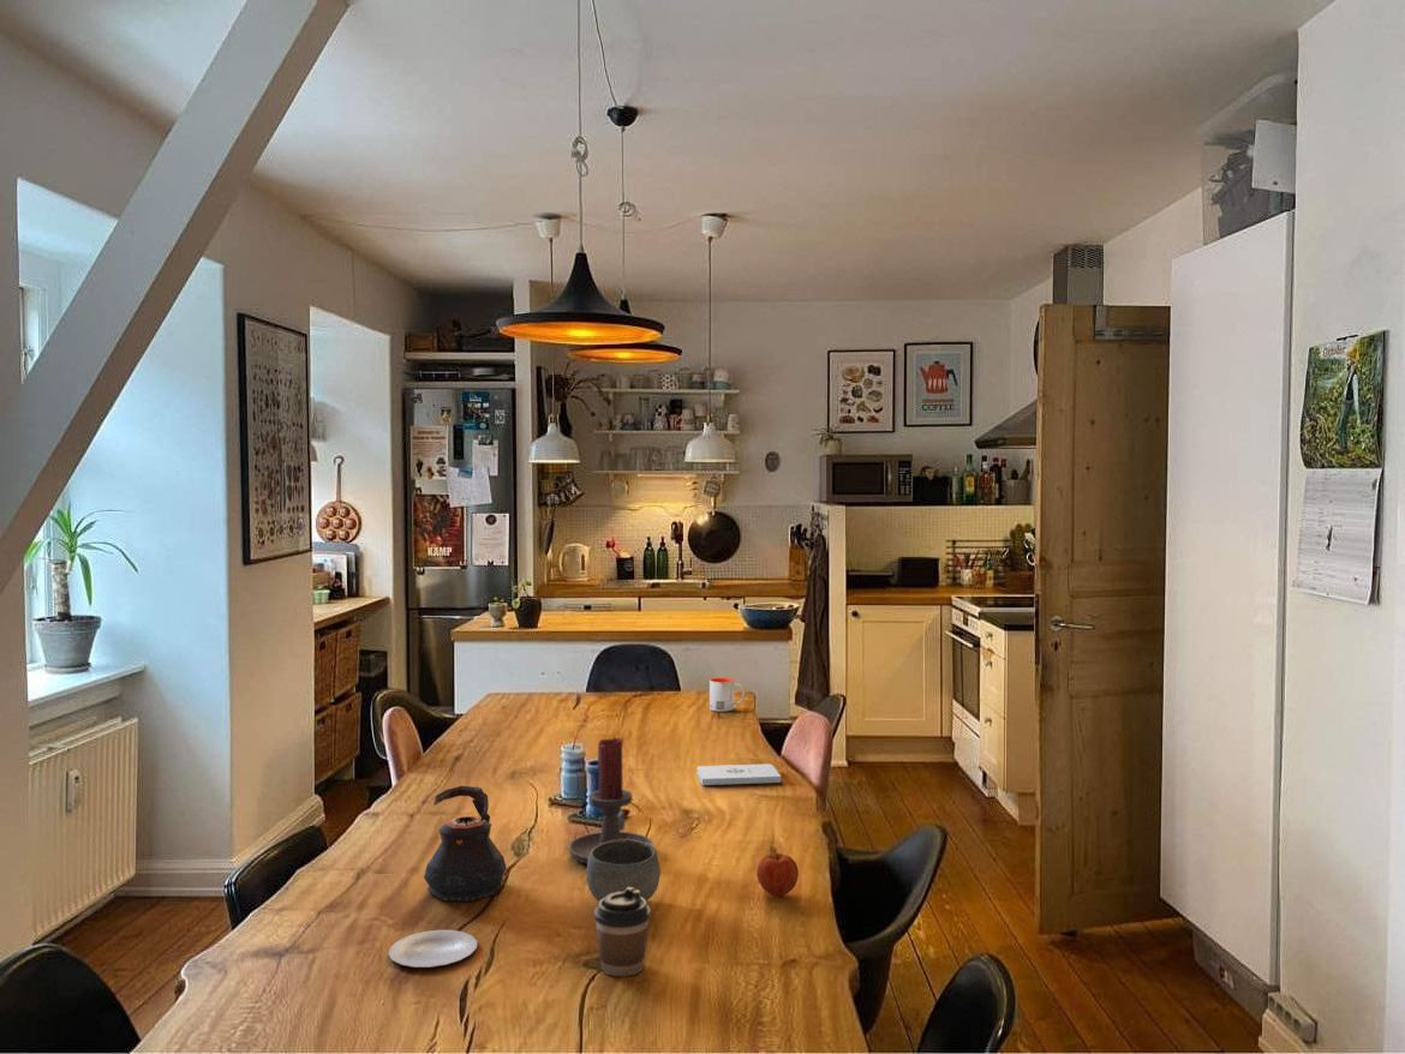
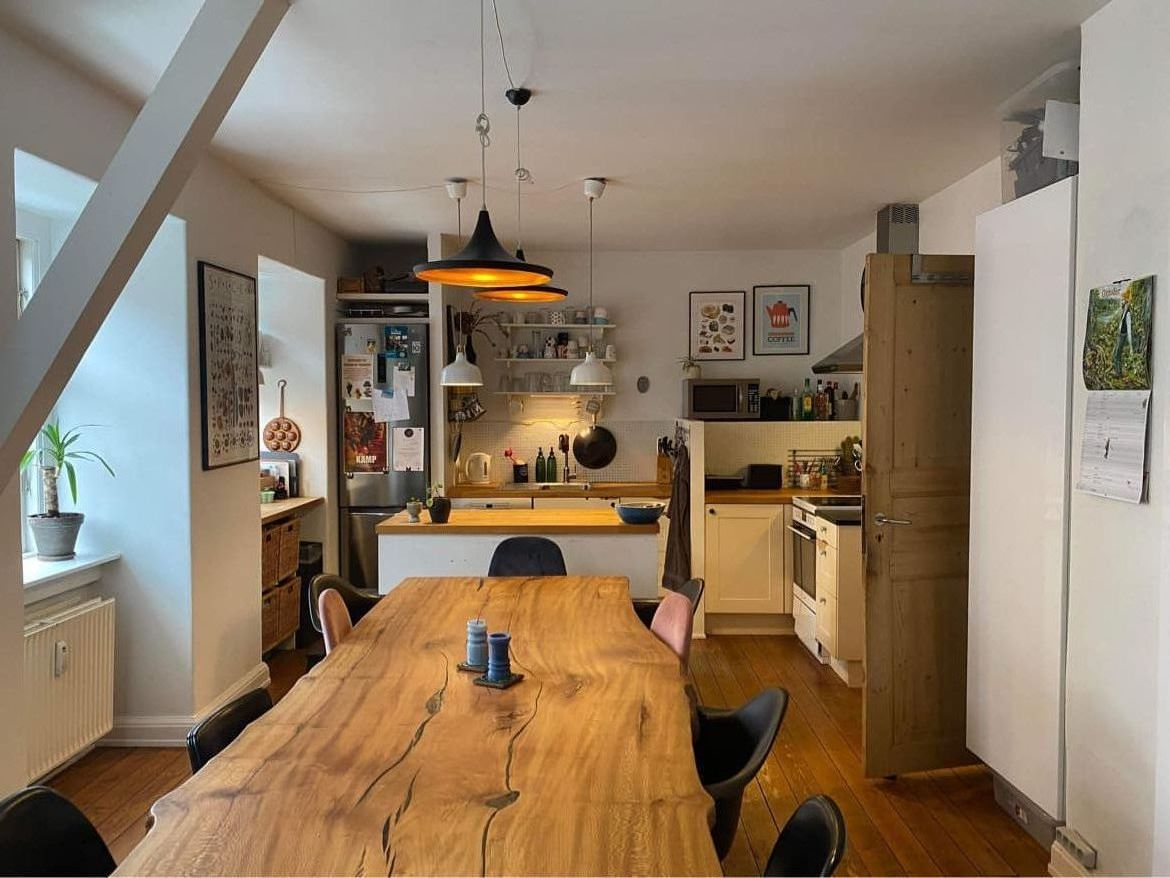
- bowl [585,839,662,903]
- teapot [423,785,508,903]
- coffee cup [593,887,652,977]
- plate [388,929,478,969]
- candle holder [567,737,654,866]
- apple [755,852,800,898]
- mug [709,677,746,713]
- notepad [695,763,782,786]
